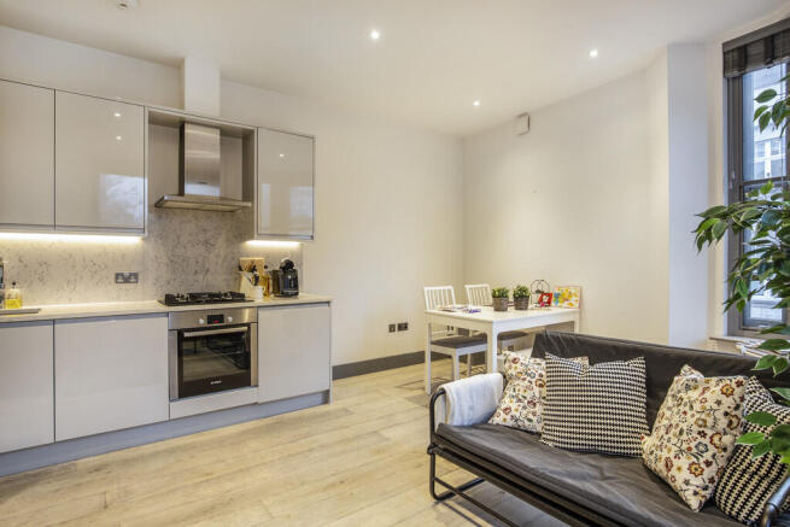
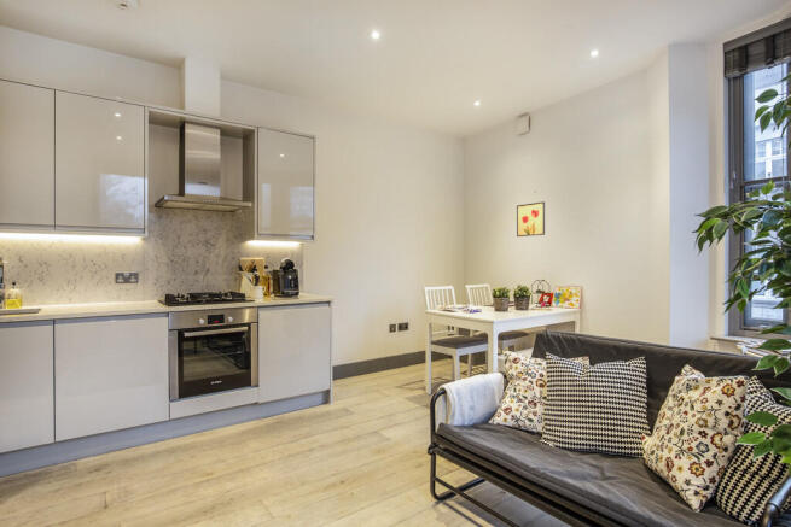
+ wall art [516,200,546,238]
